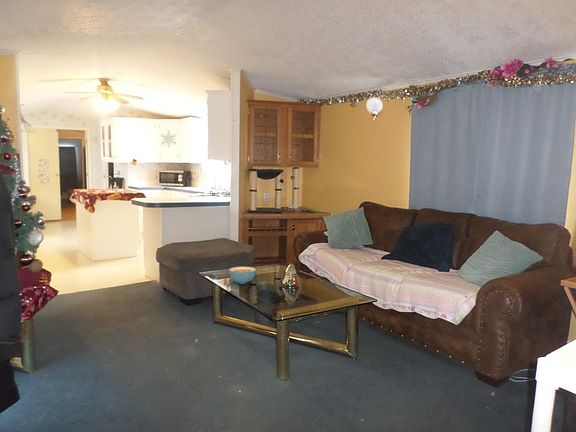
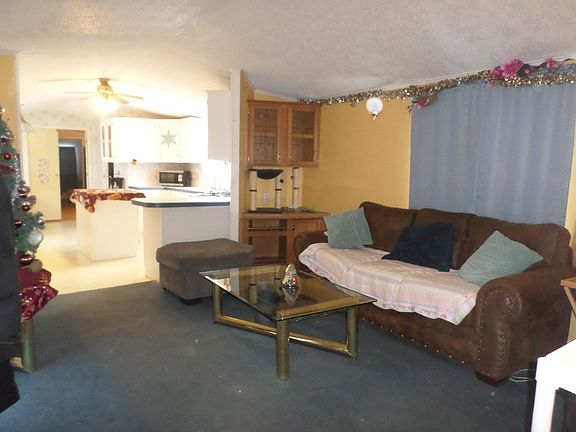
- cereal bowl [228,266,257,285]
